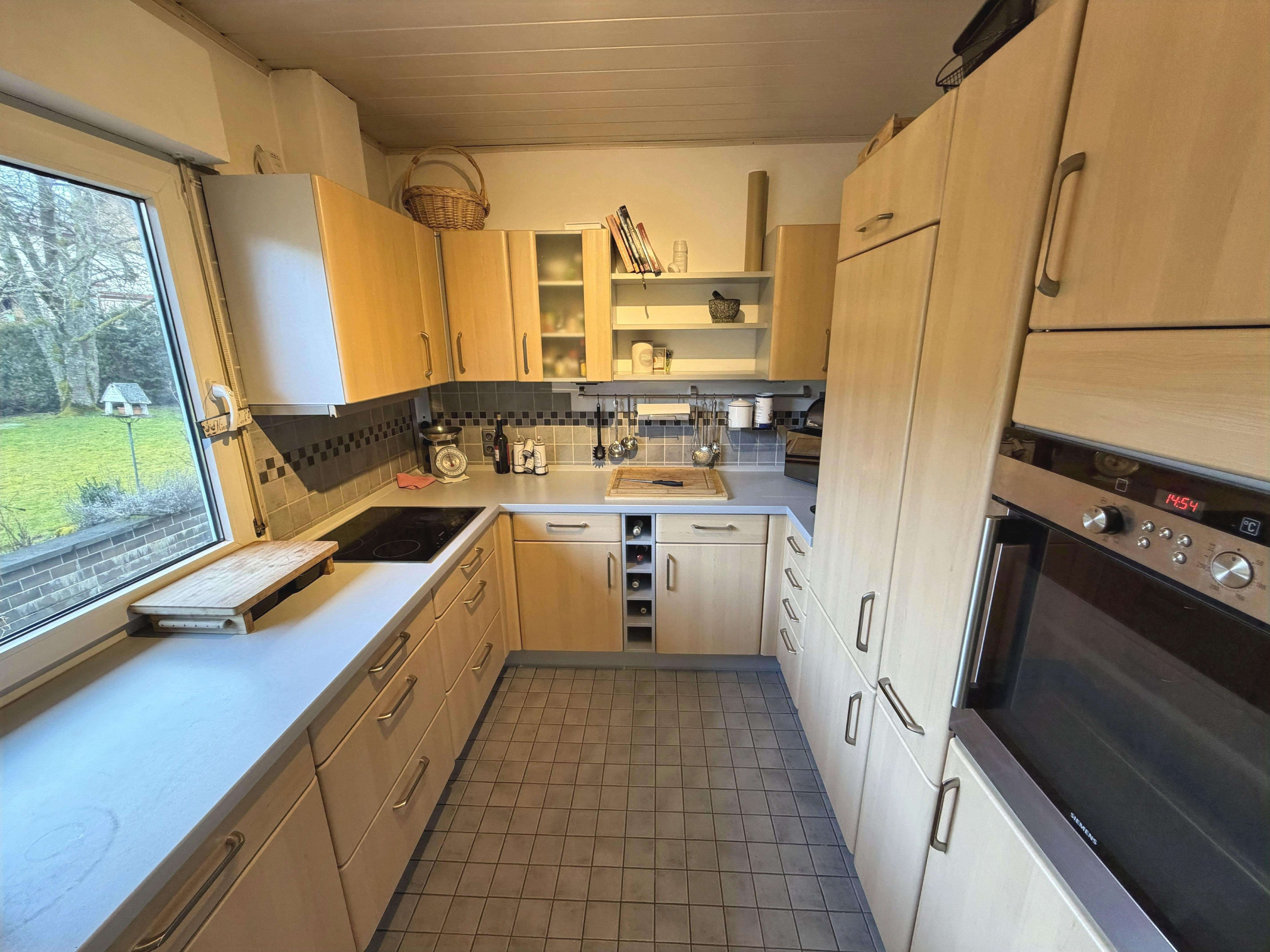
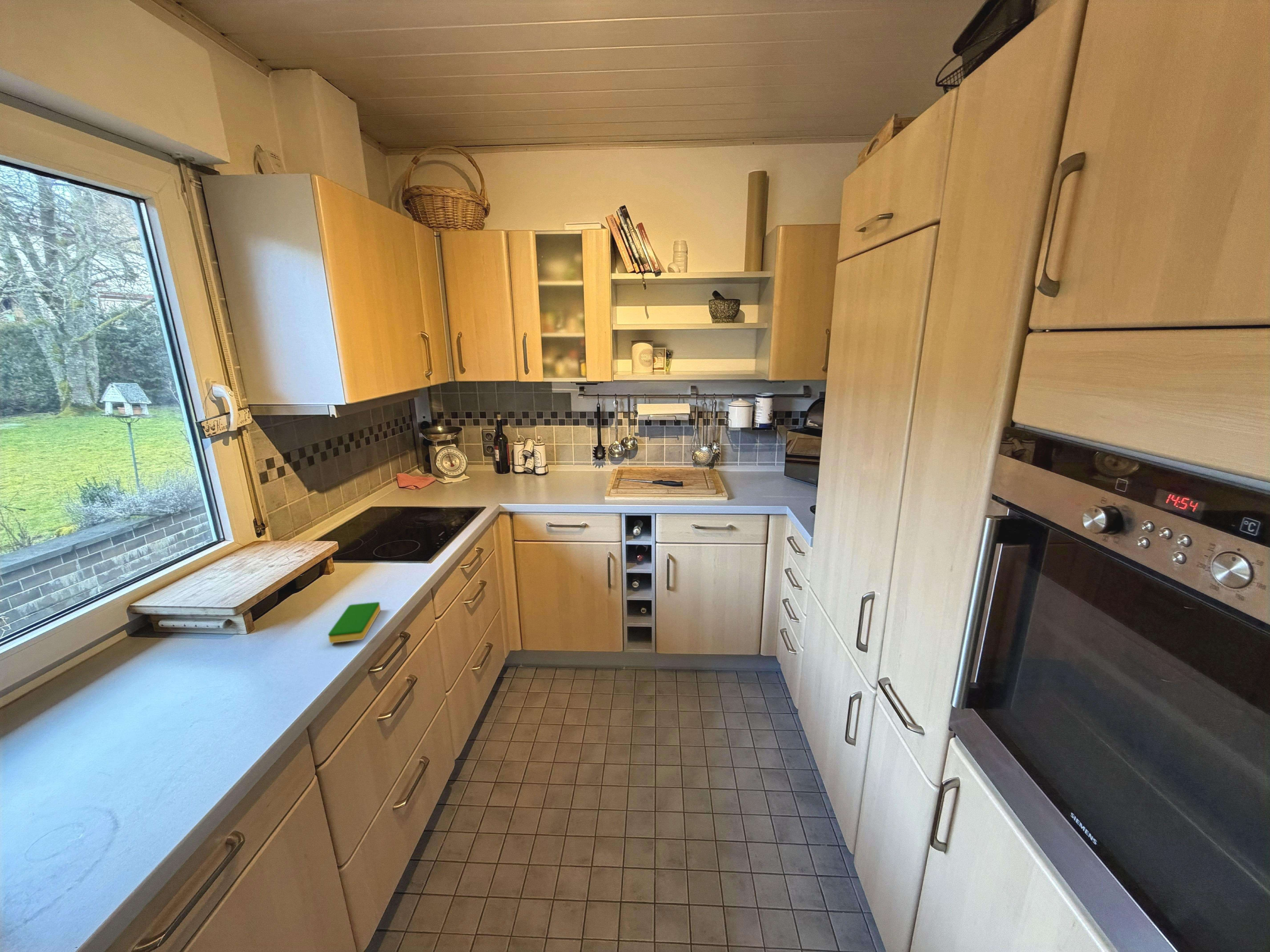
+ dish sponge [328,602,381,644]
